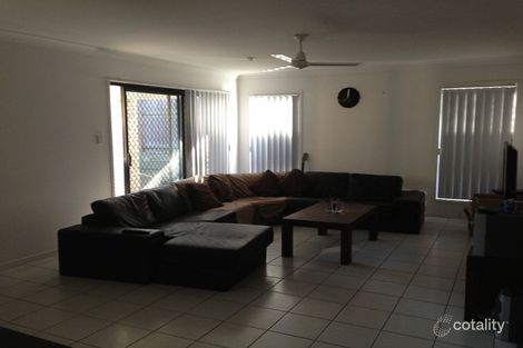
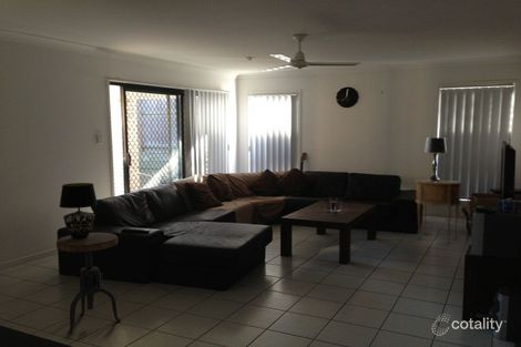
+ table lamp [59,182,99,239]
+ side table [415,178,463,244]
+ table lamp [422,136,448,182]
+ side table [55,232,122,336]
